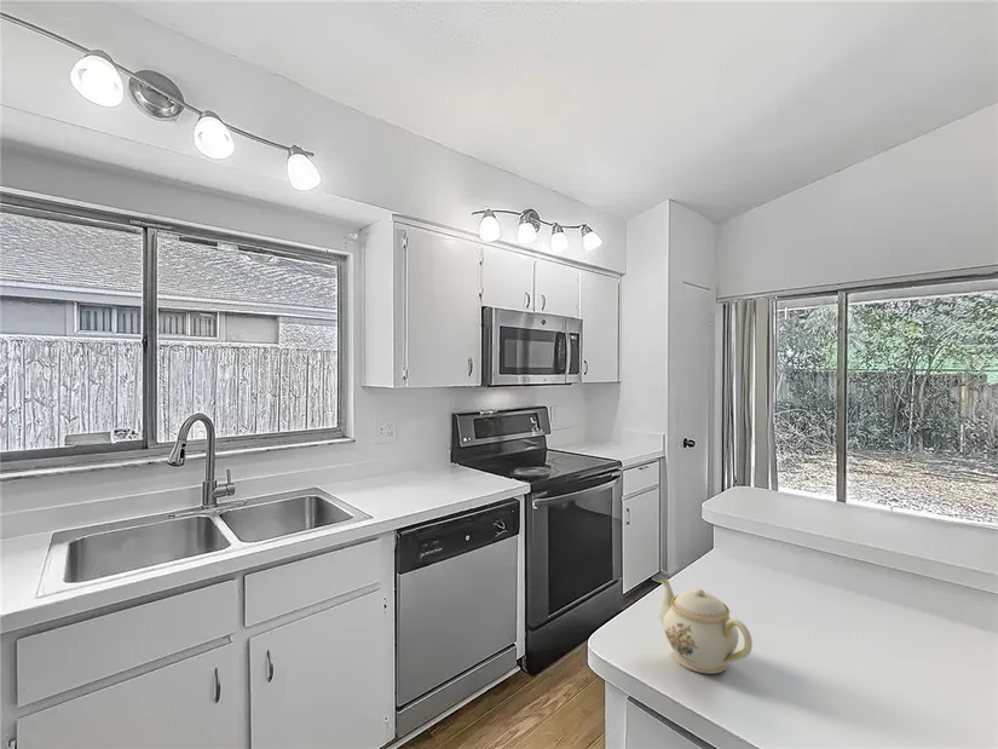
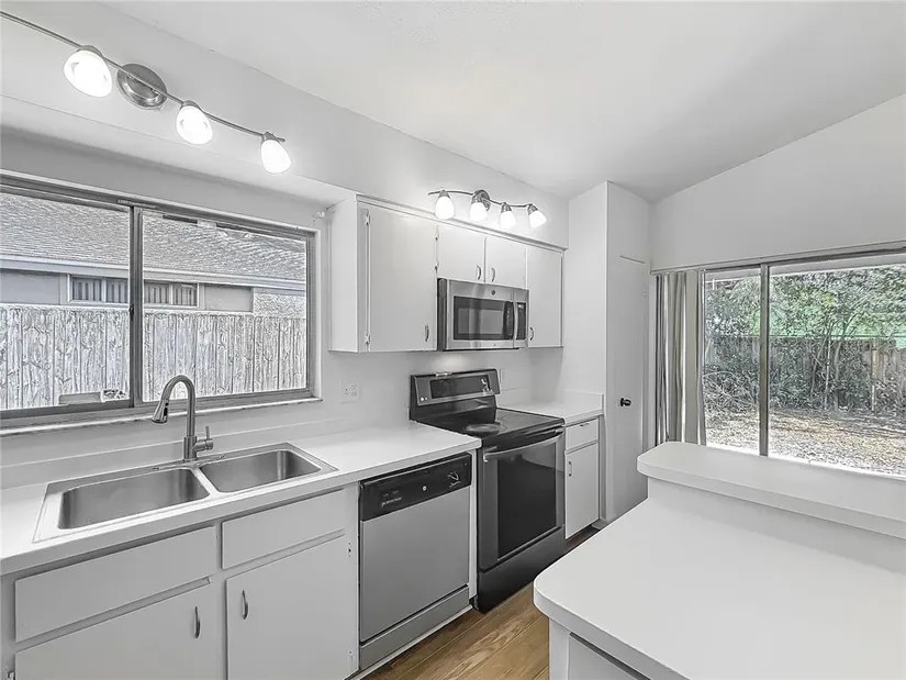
- teapot [658,578,754,675]
